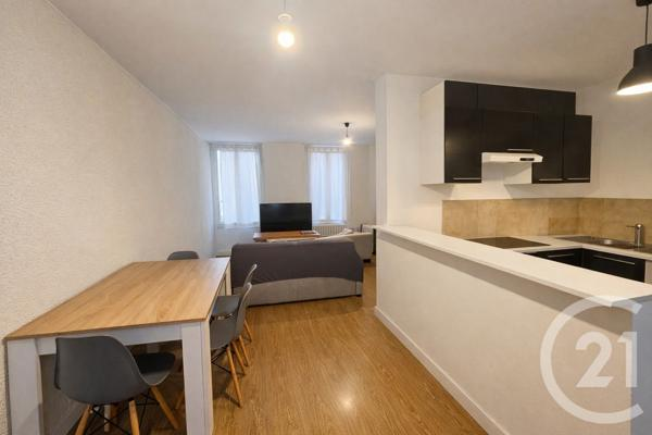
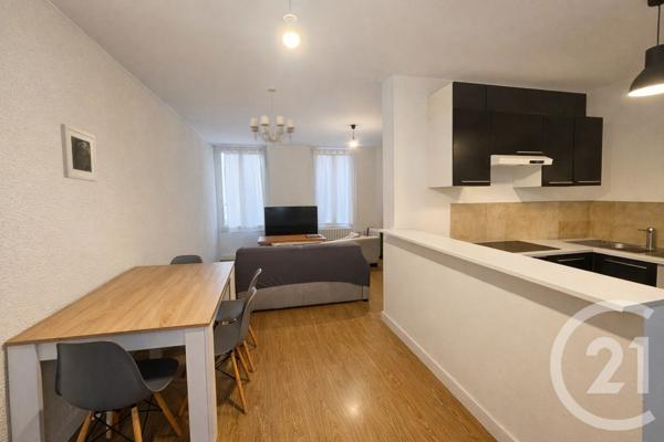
+ chandelier [249,86,295,149]
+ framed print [60,123,98,182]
